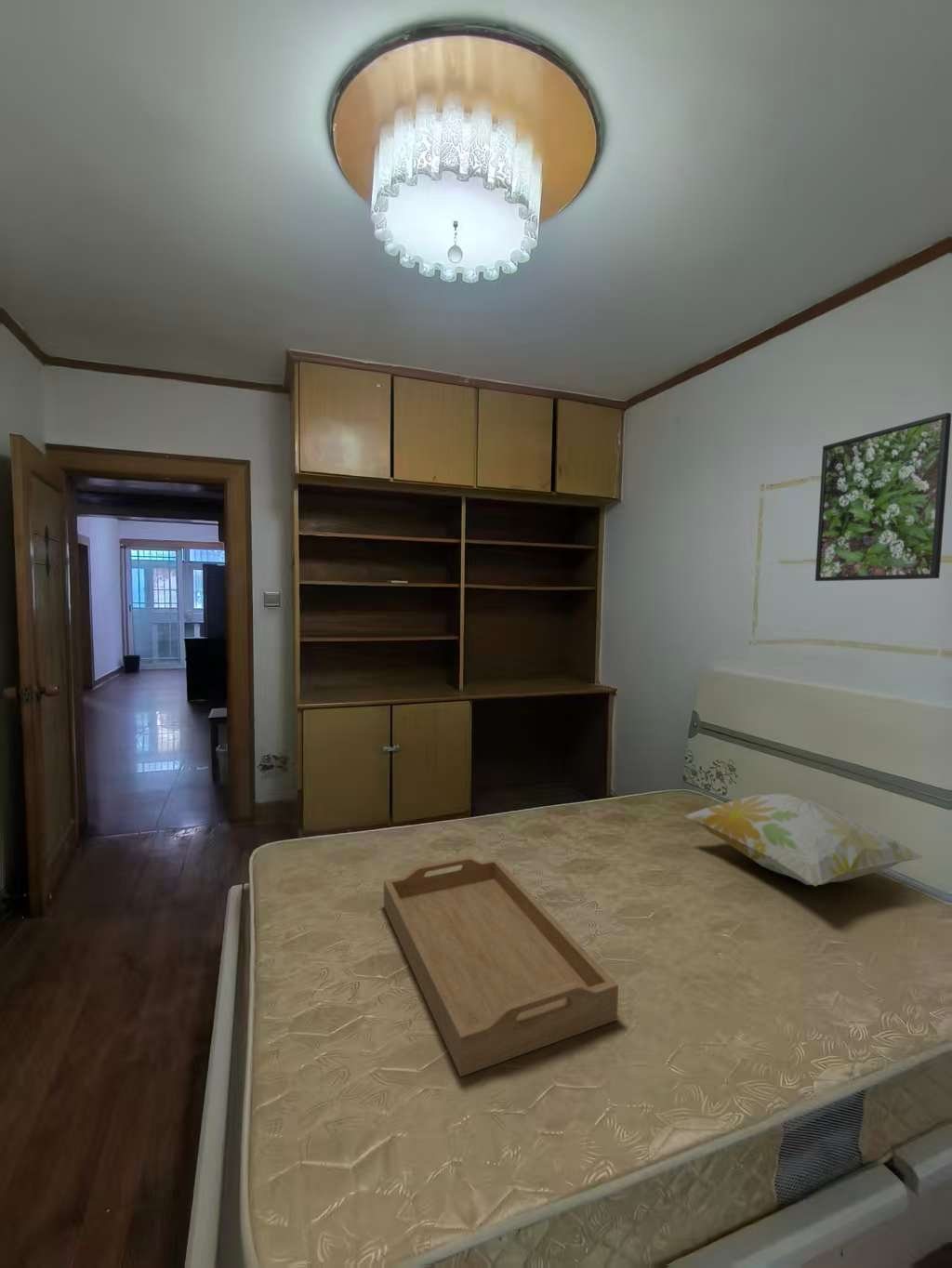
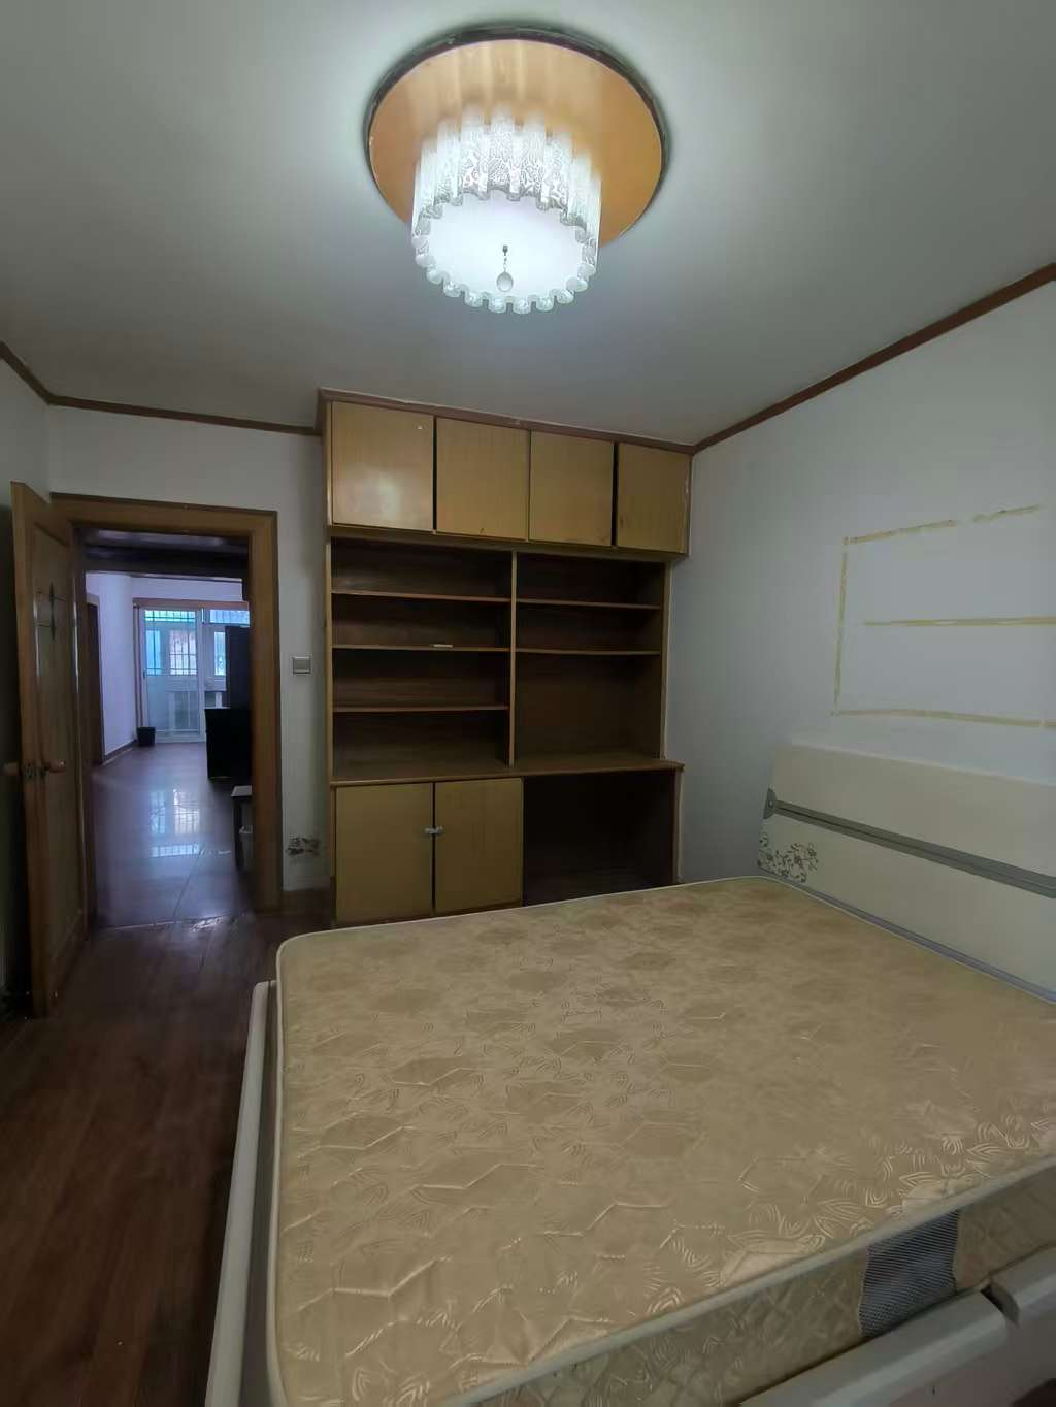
- serving tray [383,856,619,1077]
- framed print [814,412,952,582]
- decorative pillow [683,793,926,887]
